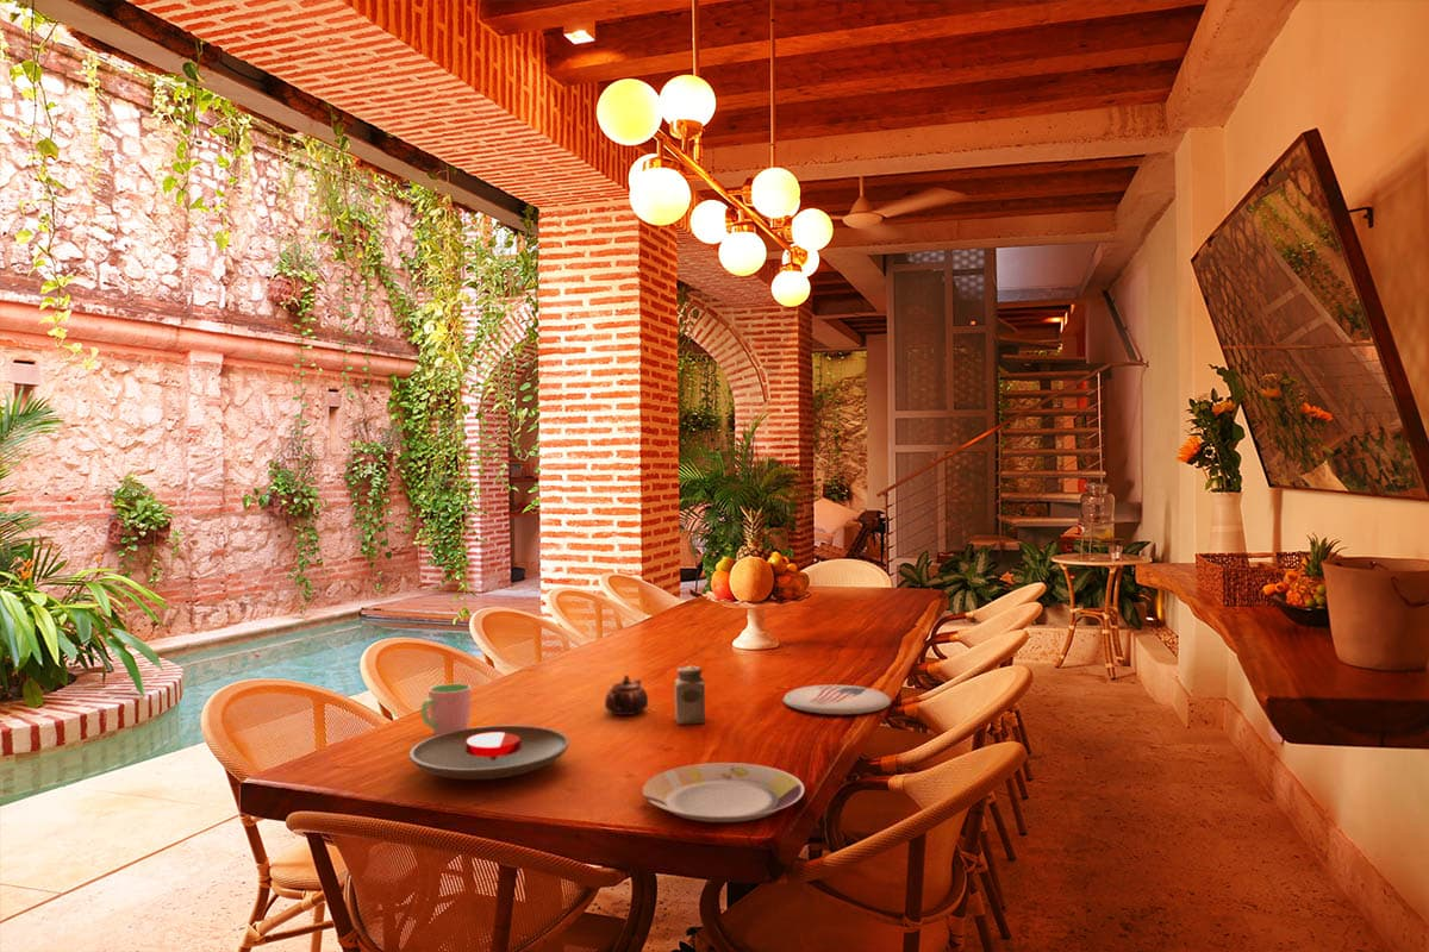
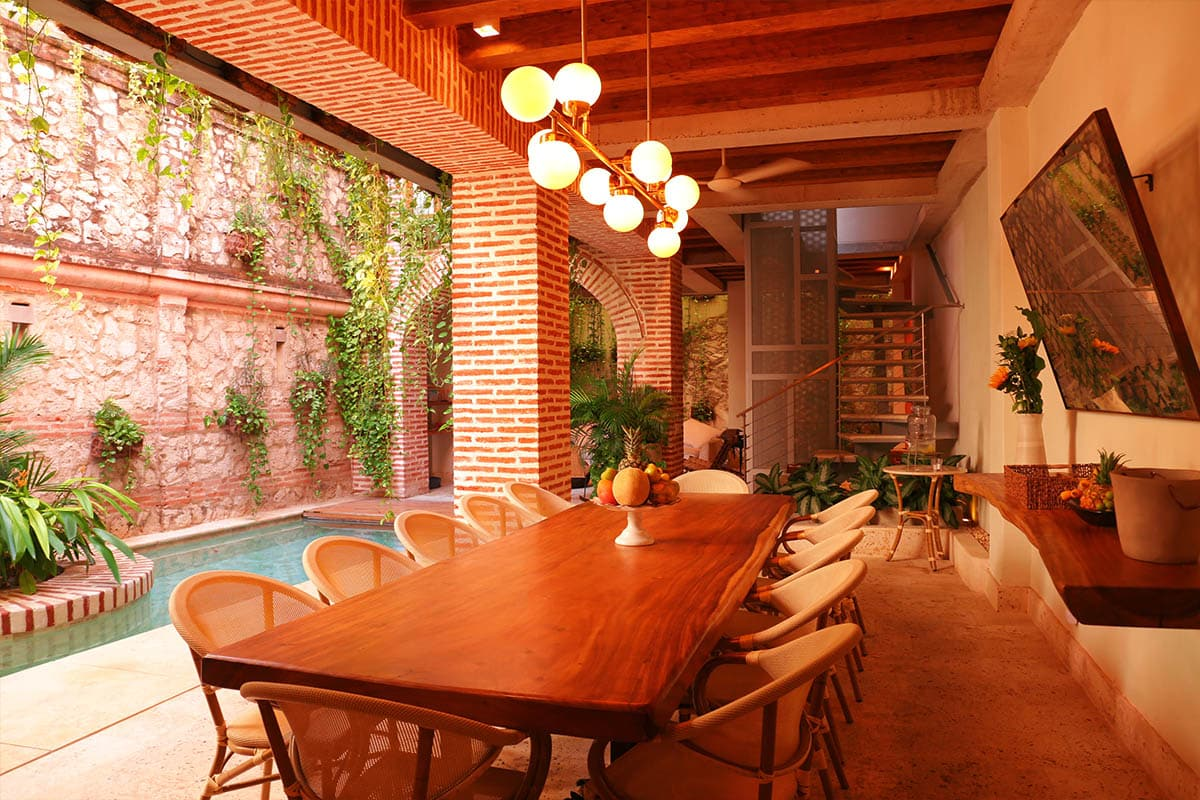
- plate [781,683,892,716]
- teapot [604,674,649,716]
- plate [408,725,570,781]
- cup [420,683,472,735]
- salt shaker [674,665,706,726]
- plate [641,762,805,823]
